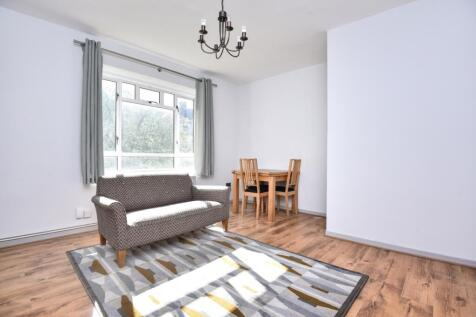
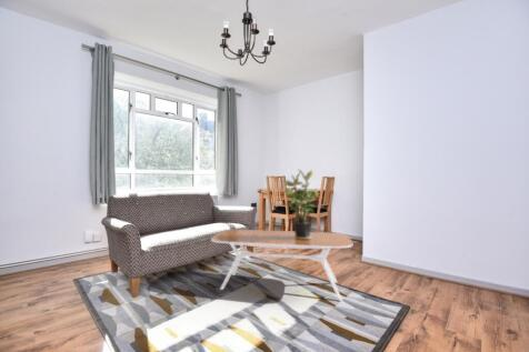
+ coffee table [210,229,353,301]
+ potted plant [282,169,320,240]
